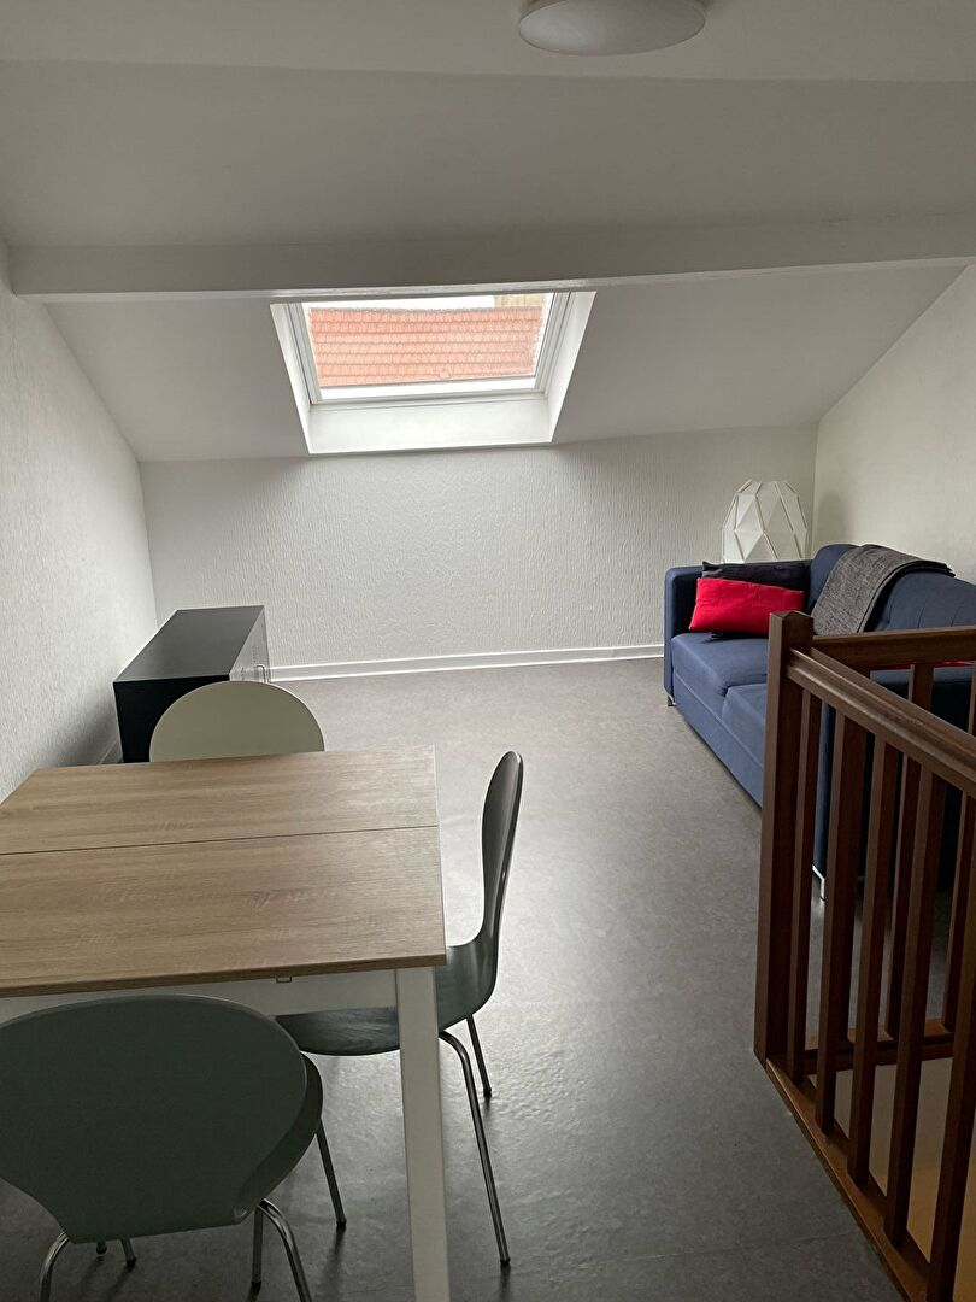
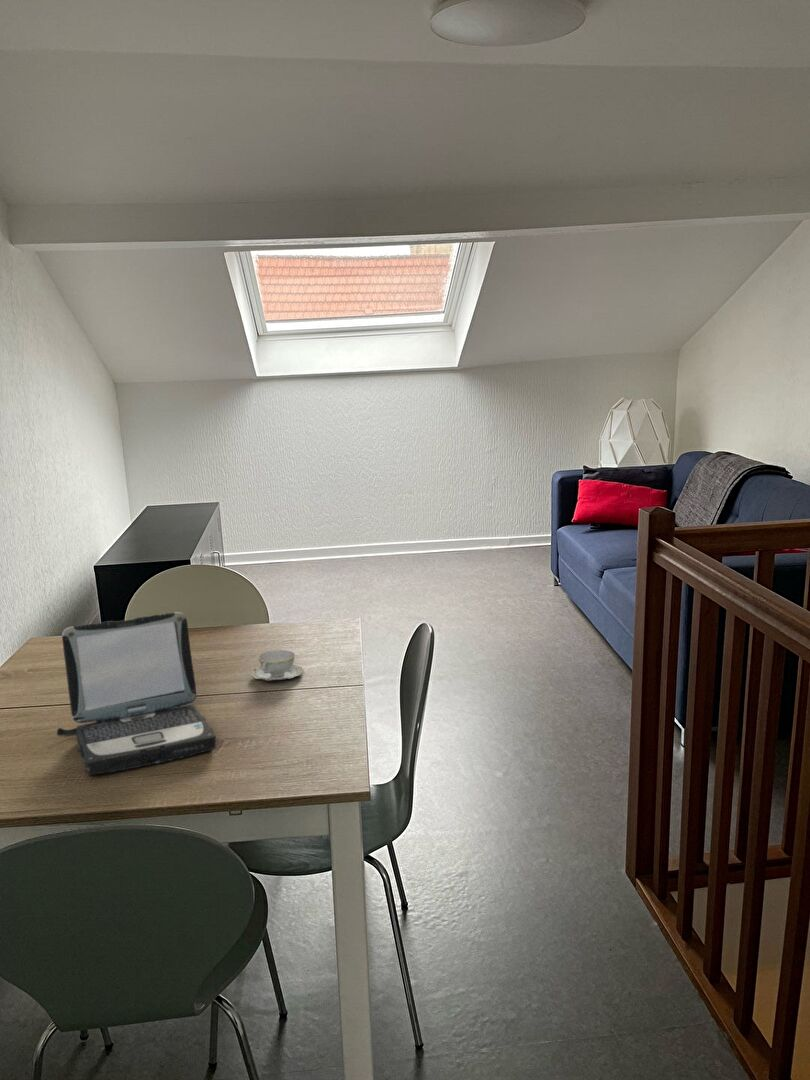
+ laptop [56,611,217,776]
+ chinaware [250,649,304,682]
